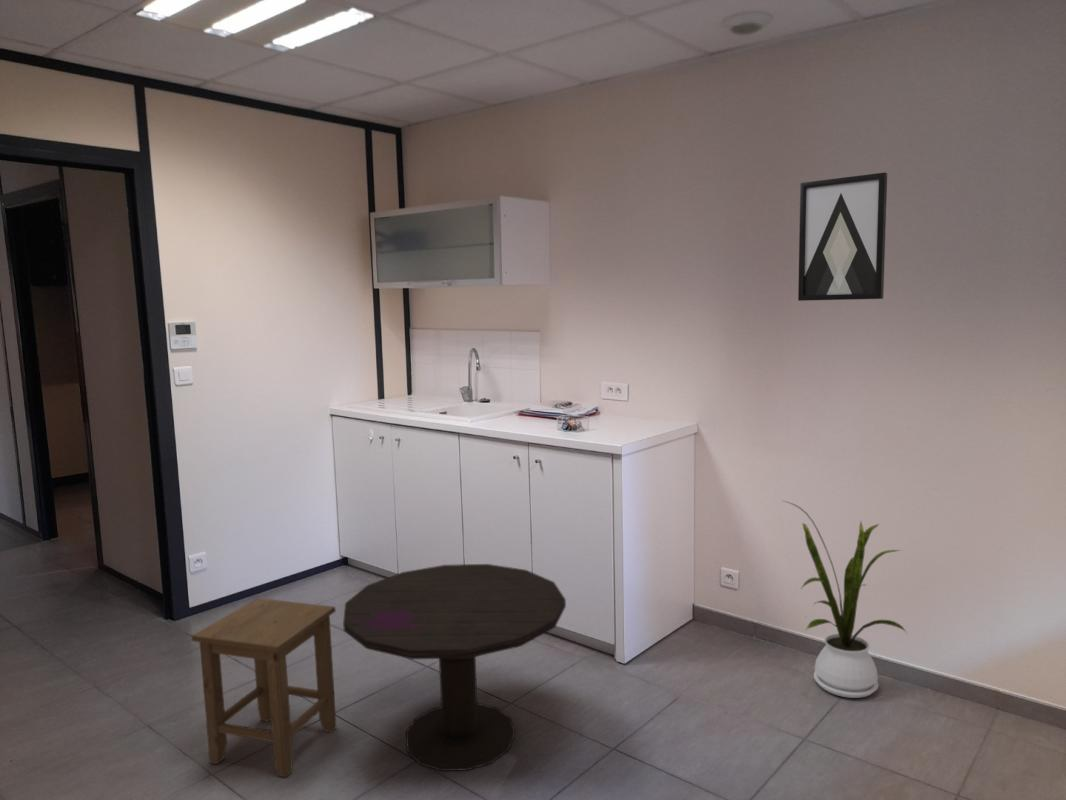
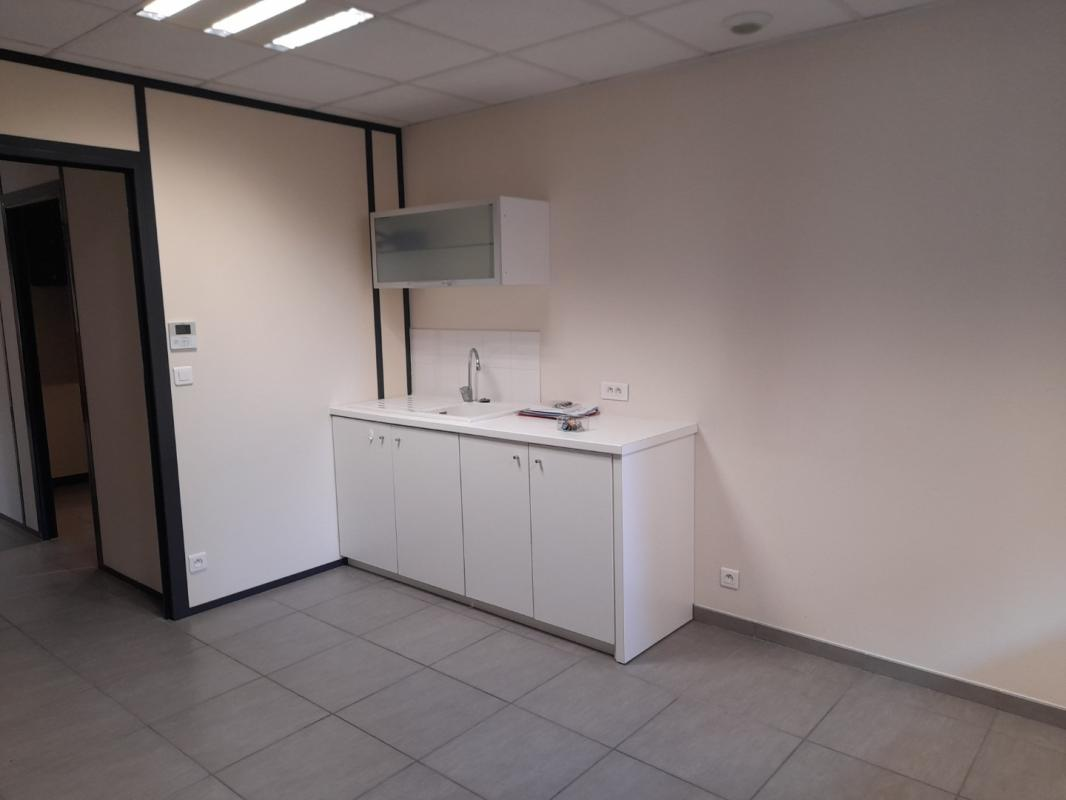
- wall art [797,171,888,302]
- side table [342,563,567,772]
- stool [191,597,338,778]
- house plant [781,499,908,699]
